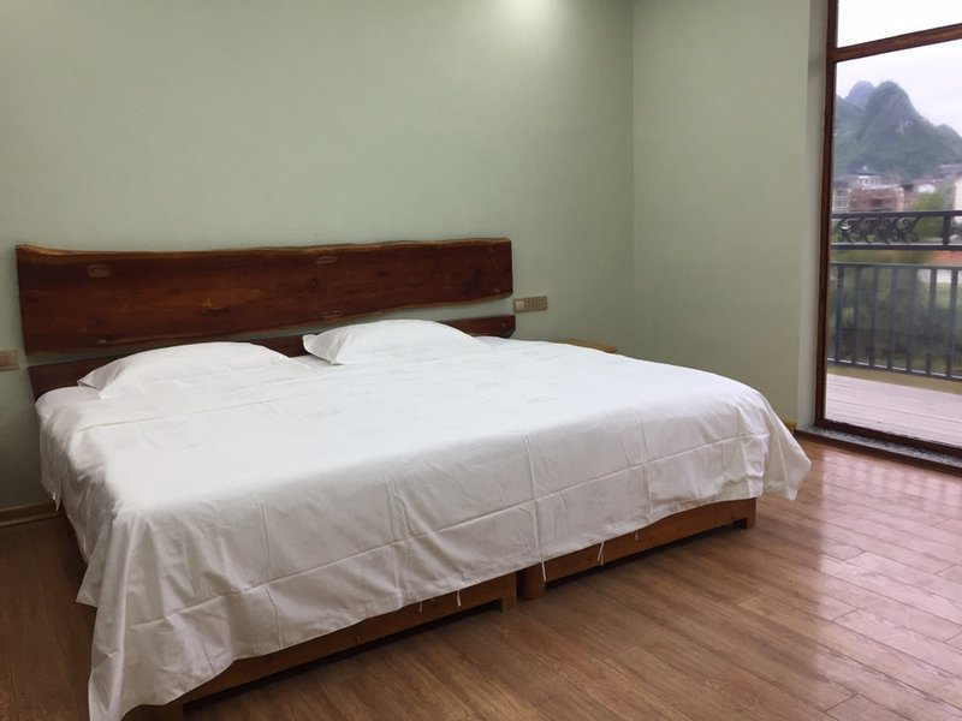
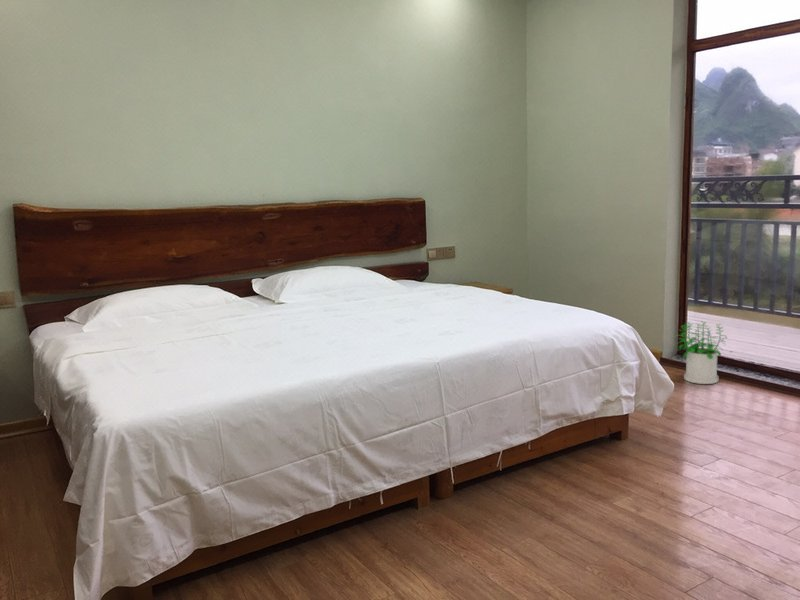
+ potted plant [676,321,728,385]
